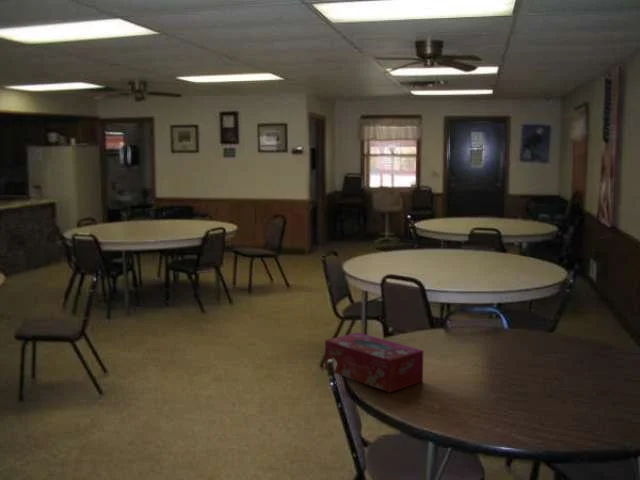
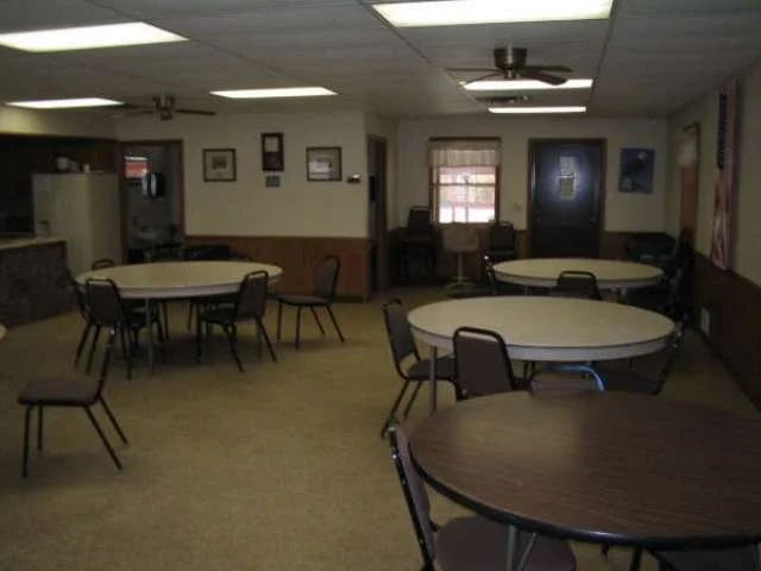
- tissue box [324,332,424,394]
